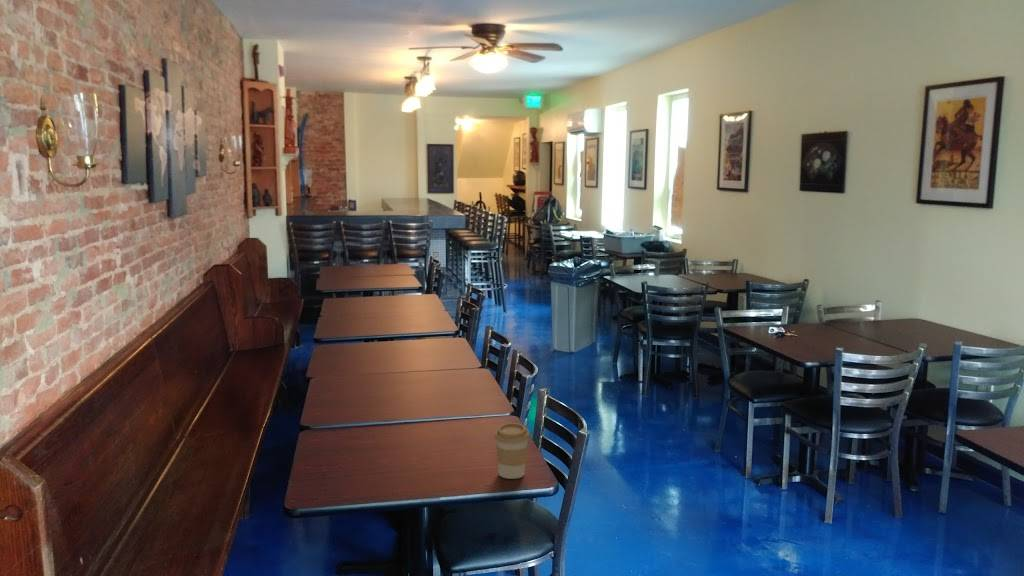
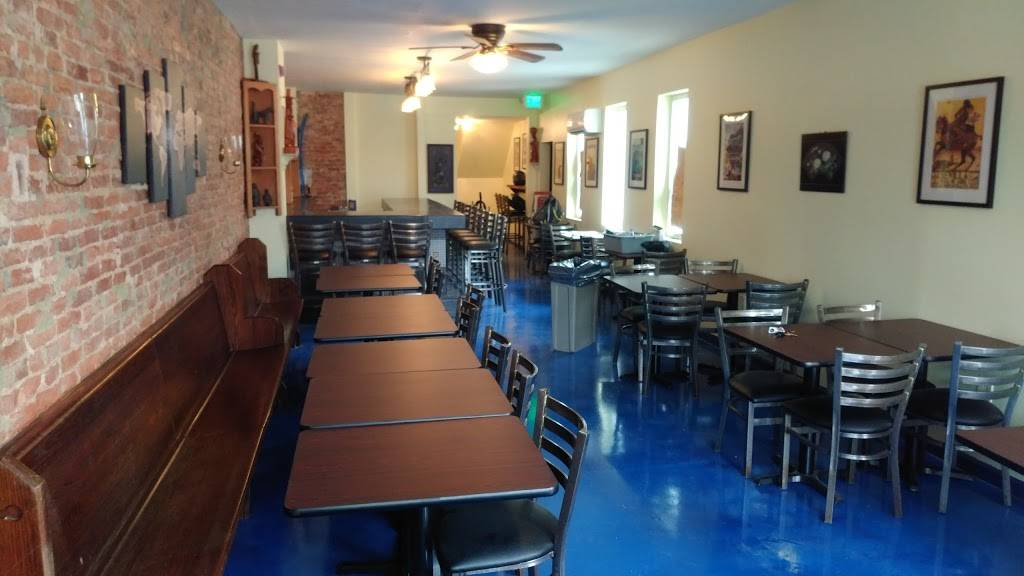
- coffee cup [494,422,531,480]
